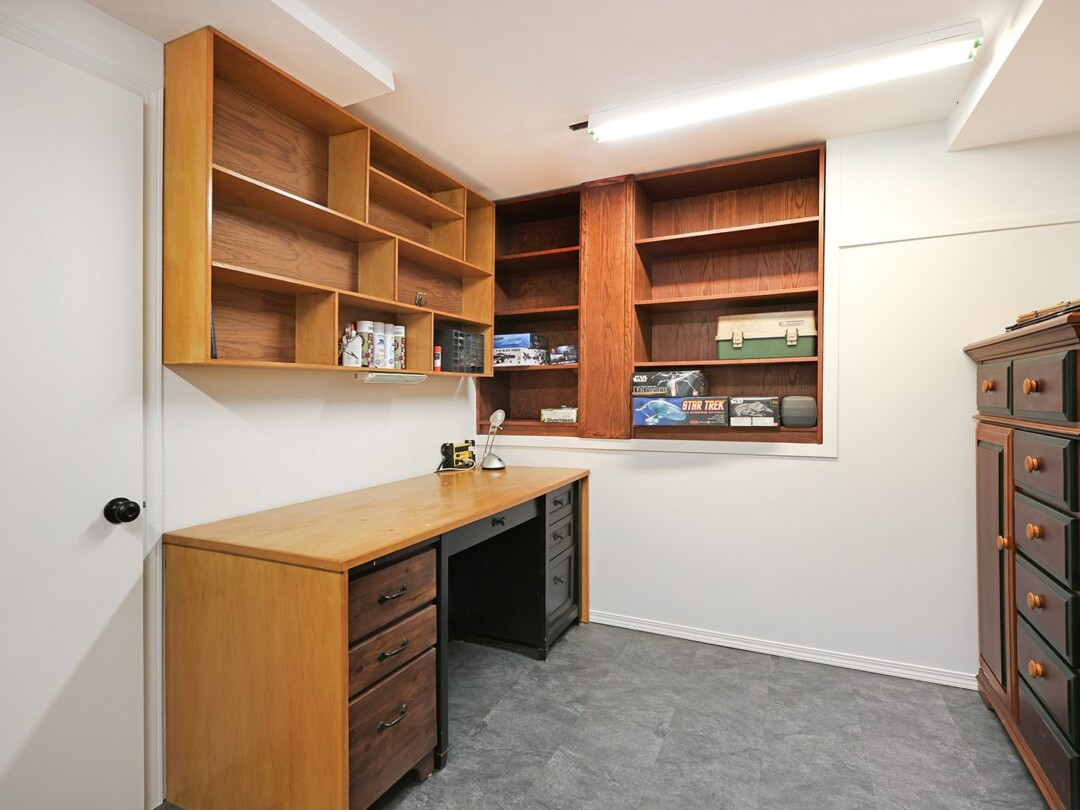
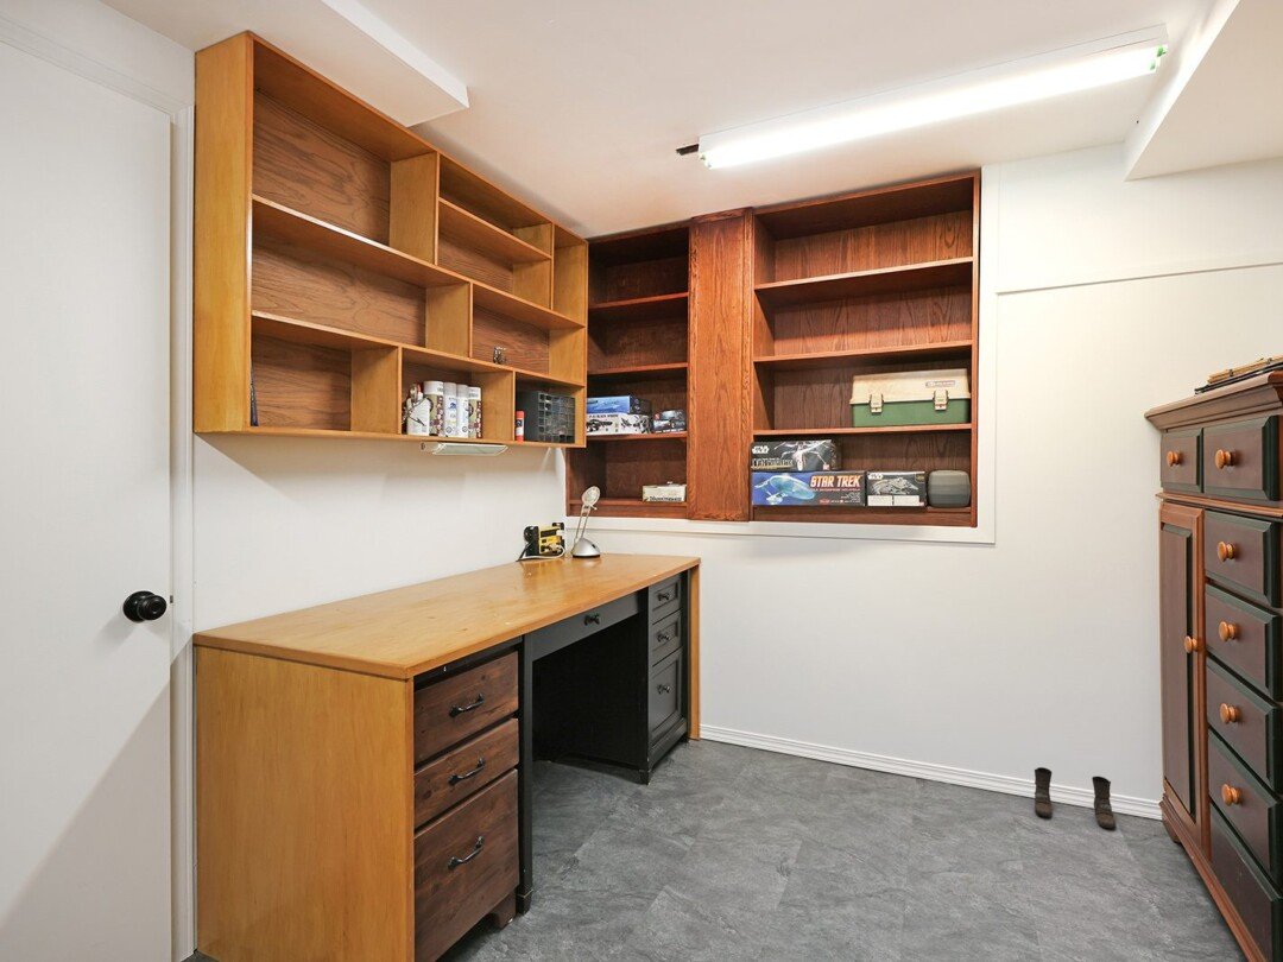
+ boots [1034,766,1117,829]
